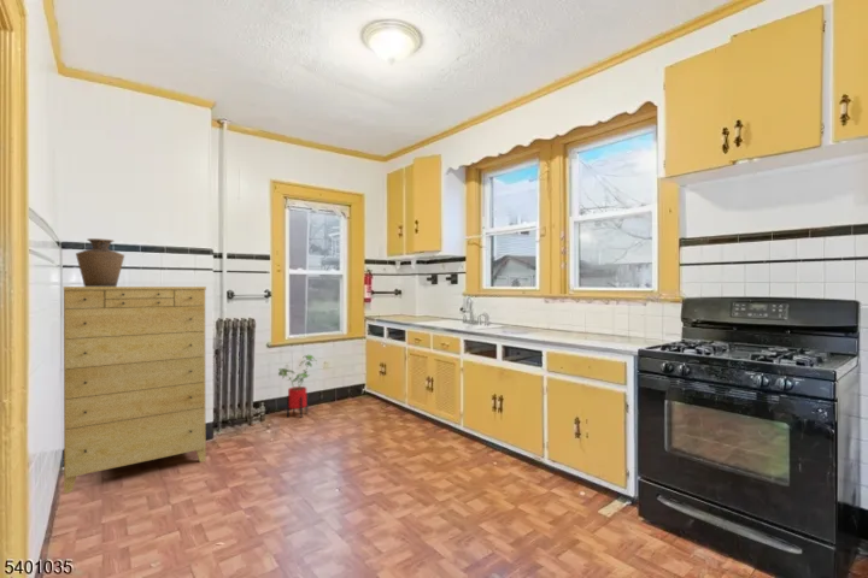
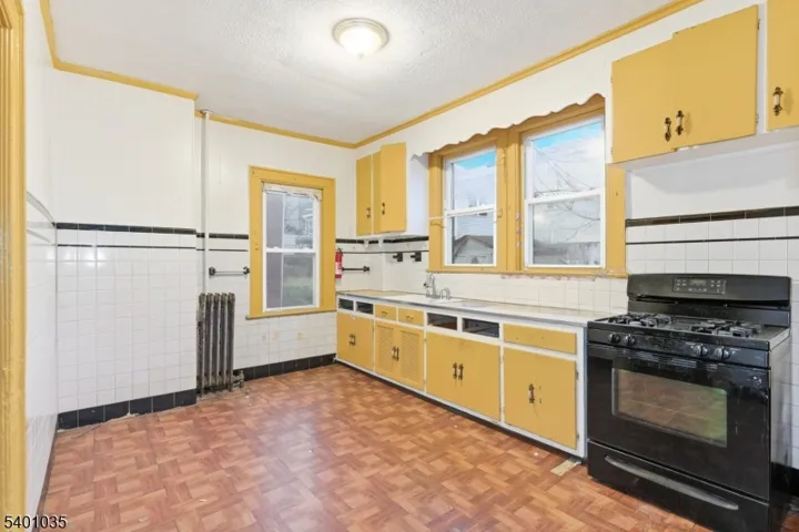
- dresser [63,285,207,495]
- house plant [277,354,318,419]
- vase [75,237,125,287]
